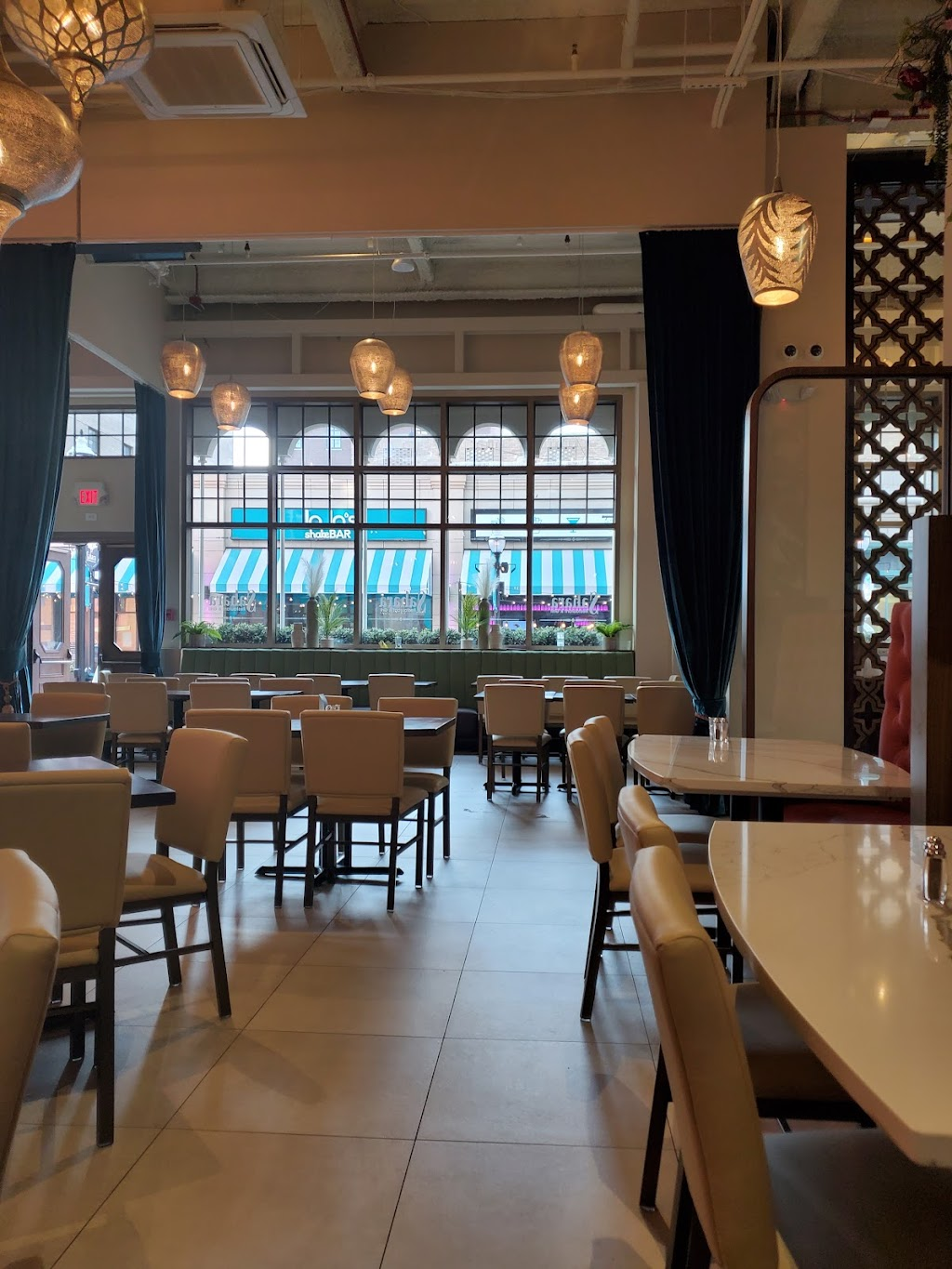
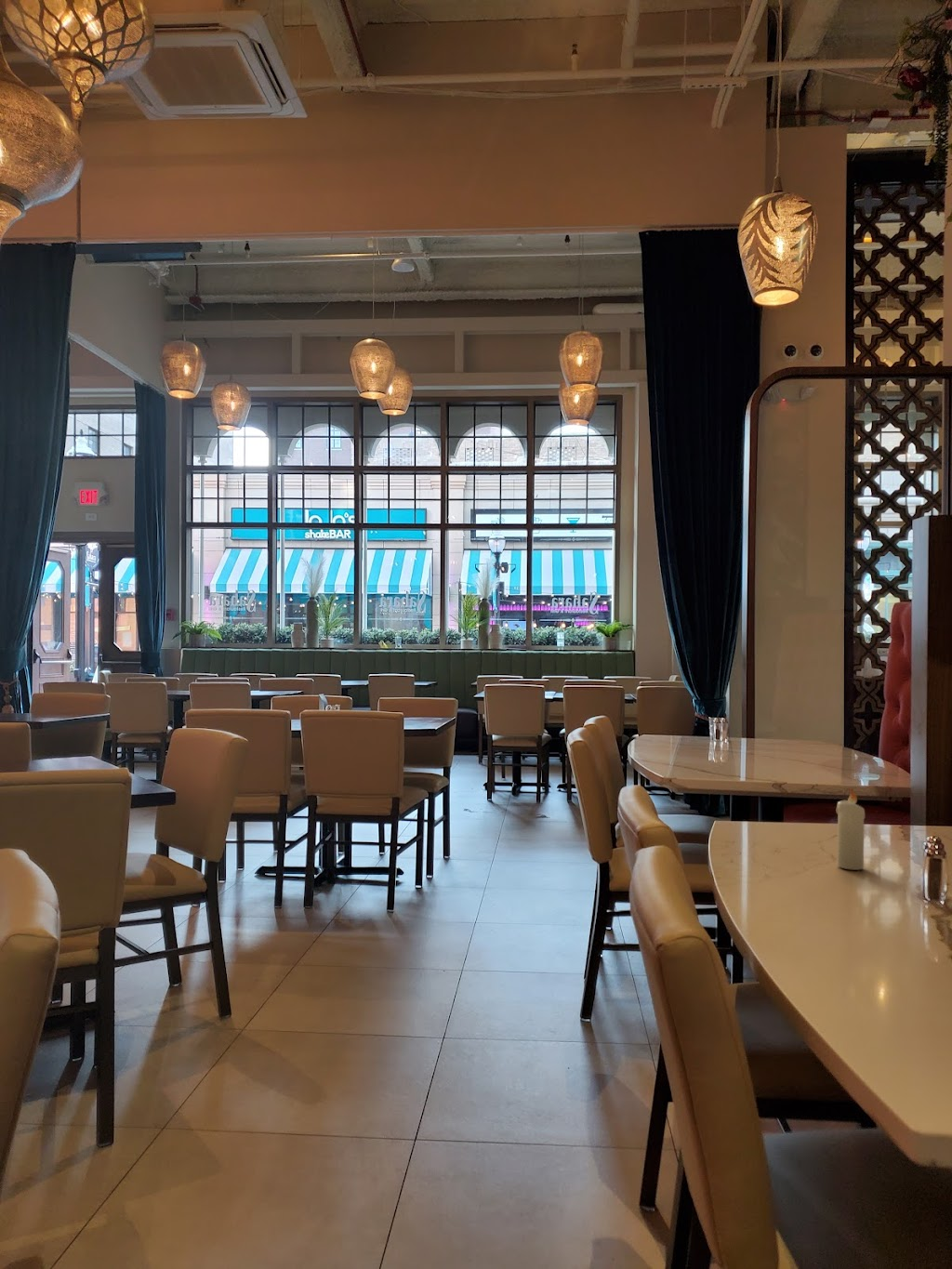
+ candle [835,787,866,871]
